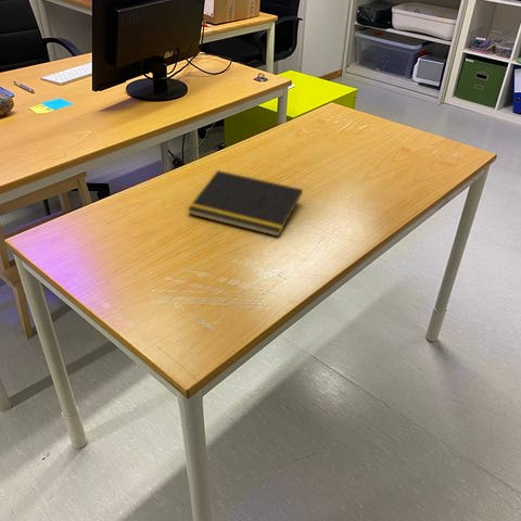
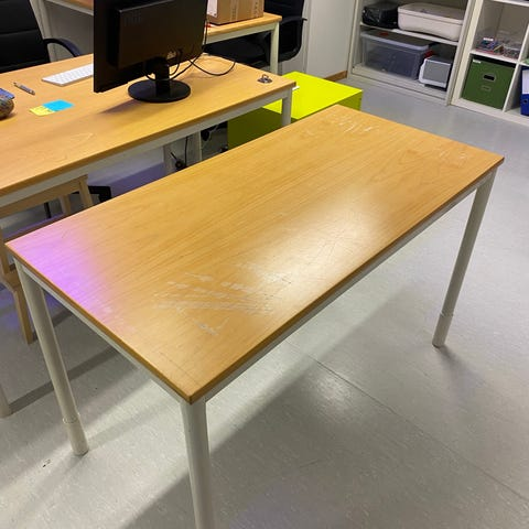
- notepad [187,169,304,238]
